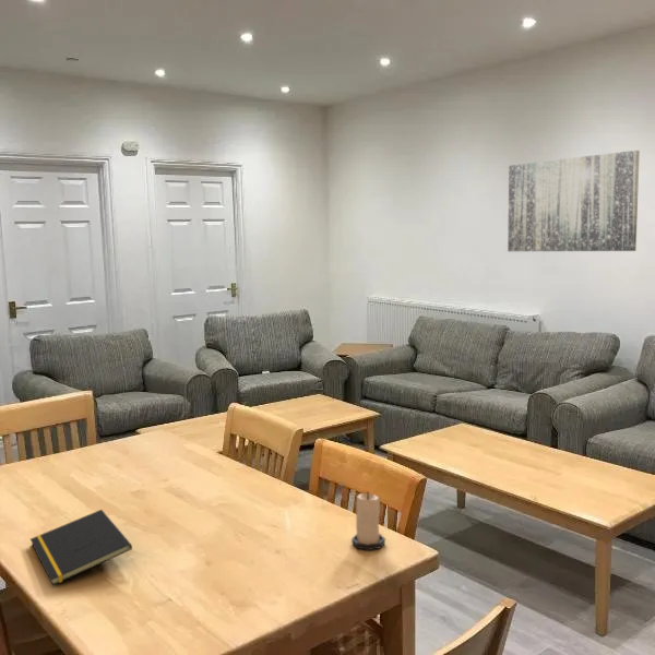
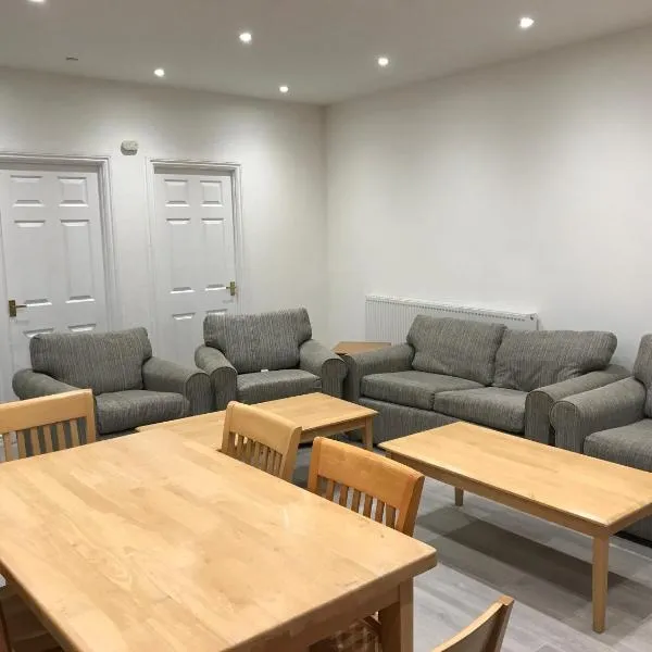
- candle [350,491,386,551]
- wall art [507,150,641,252]
- notepad [29,509,133,586]
